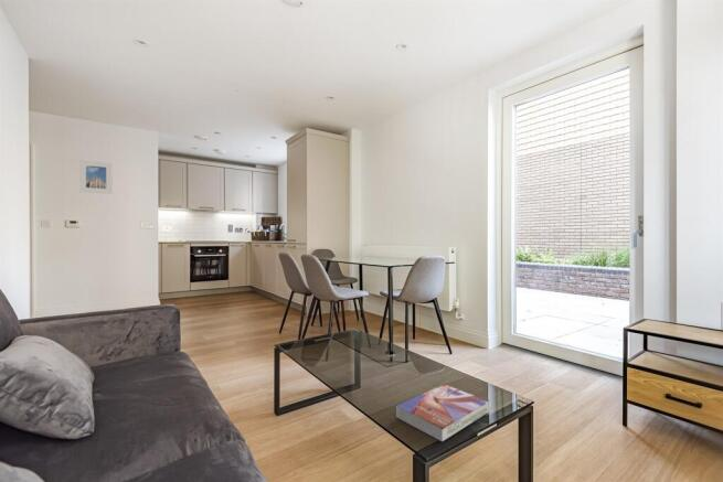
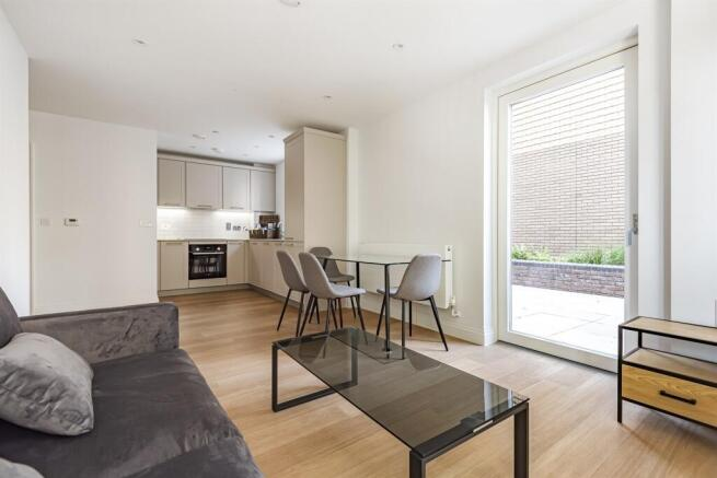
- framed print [78,159,113,195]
- textbook [395,383,490,442]
